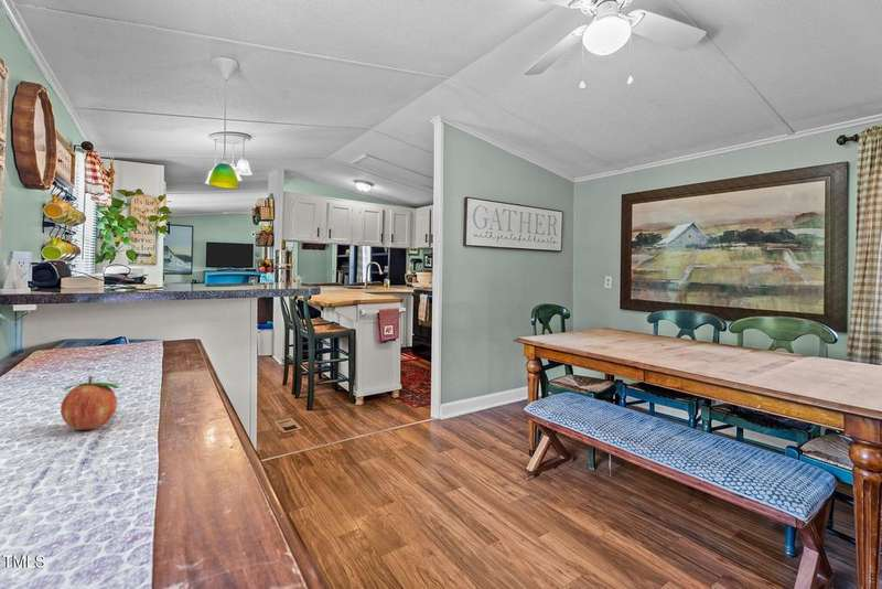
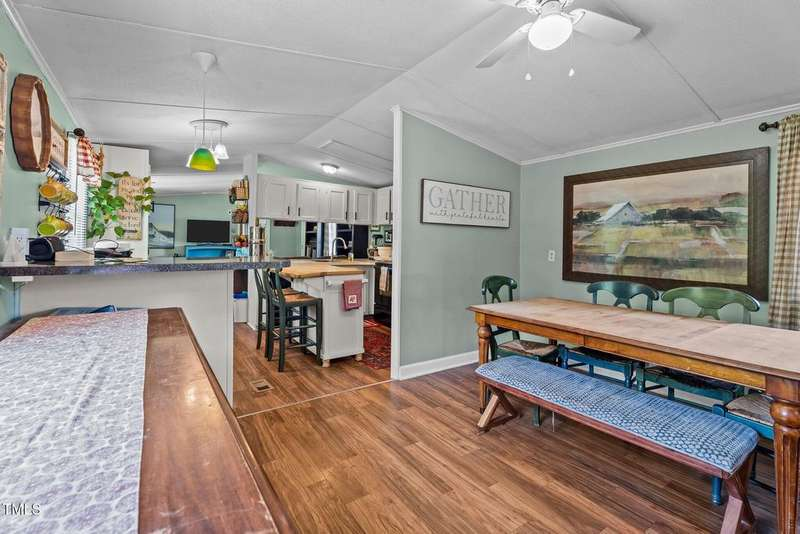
- fruit [60,376,121,430]
